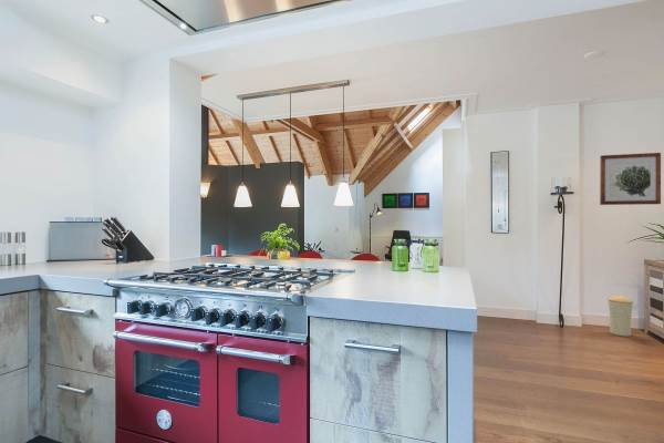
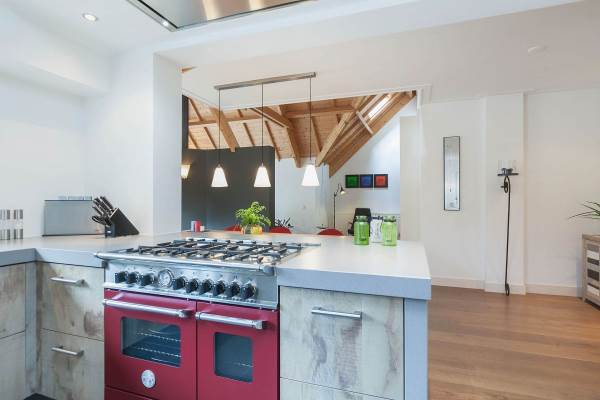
- wall art [599,152,662,206]
- trash can [606,296,634,338]
